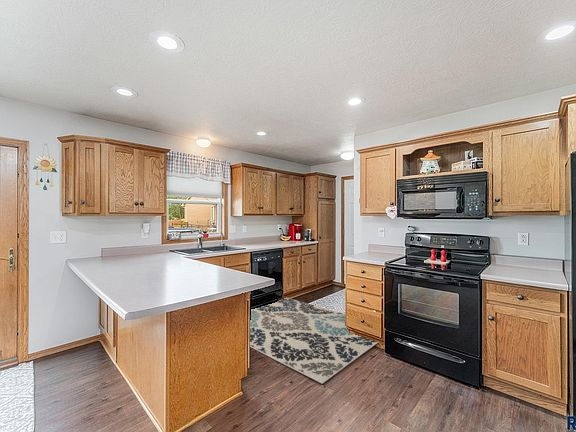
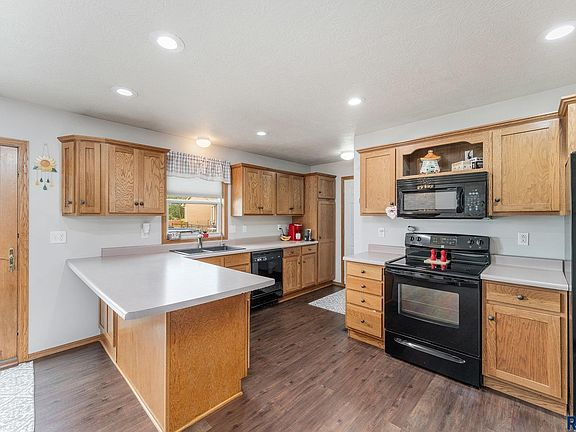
- rug [249,297,379,385]
